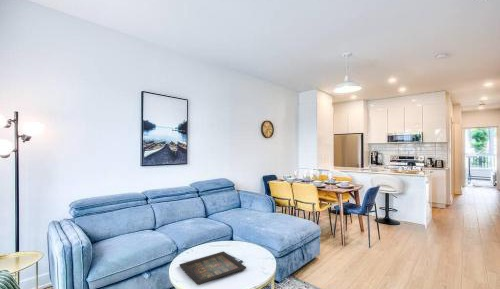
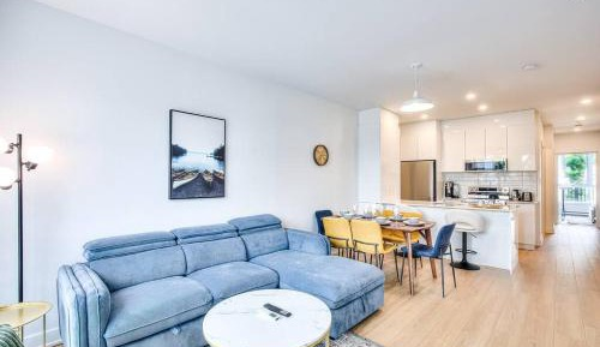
- icon panel [178,250,247,286]
